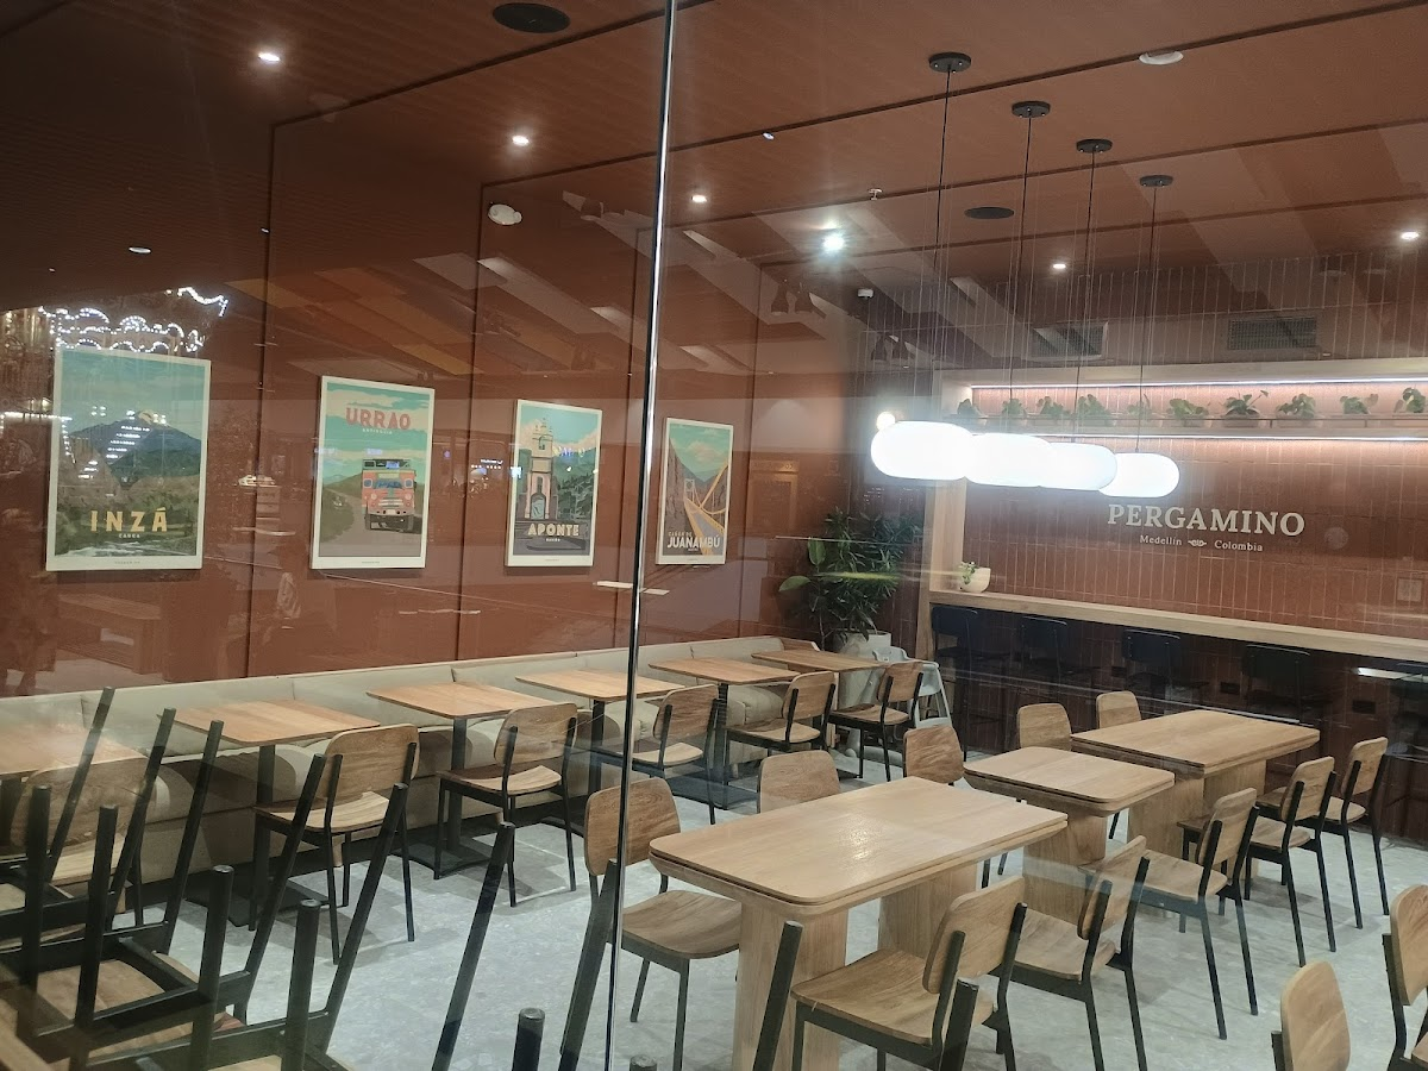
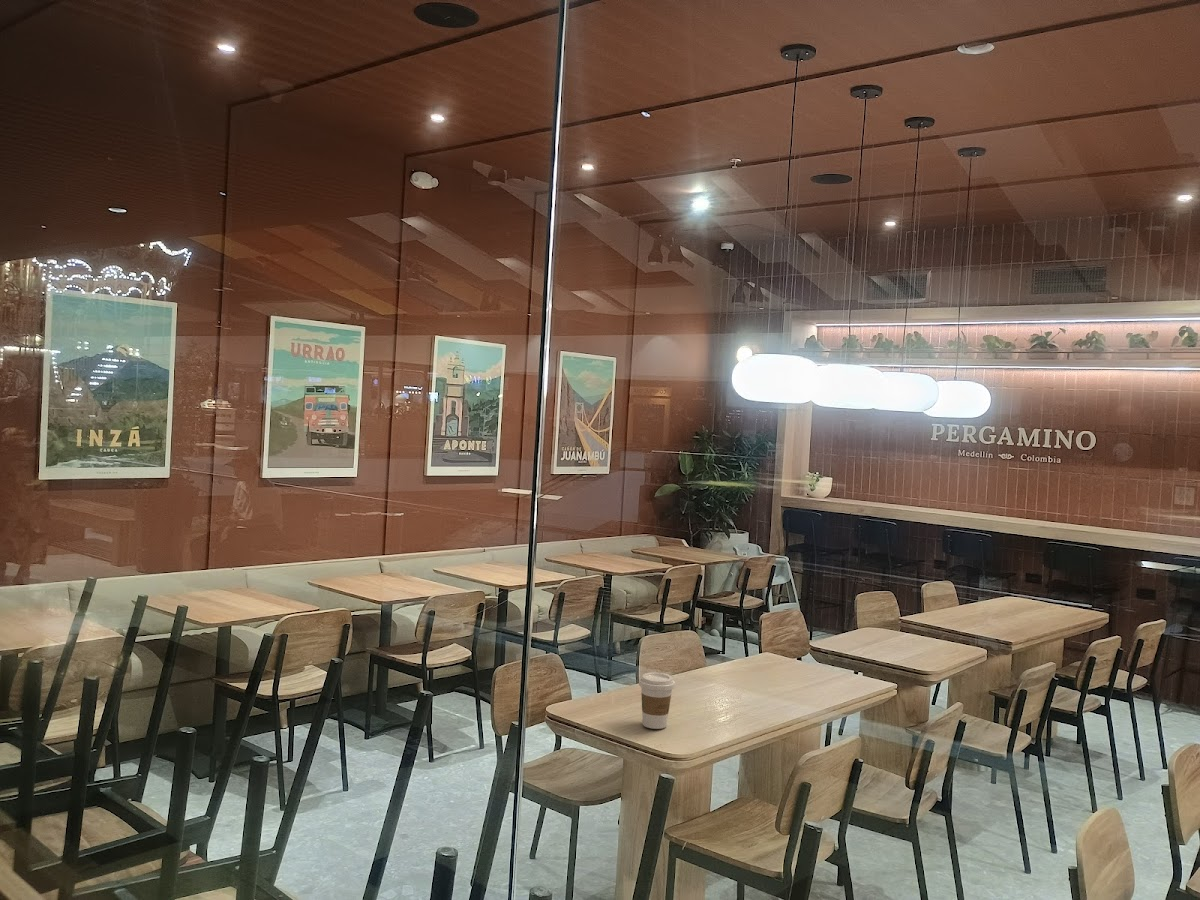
+ coffee cup [638,671,676,730]
